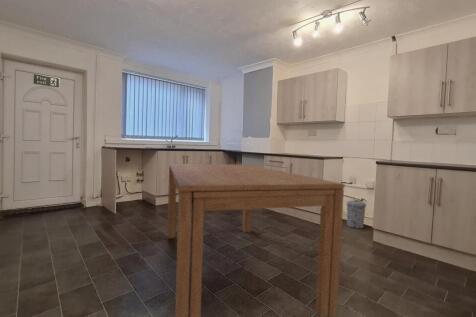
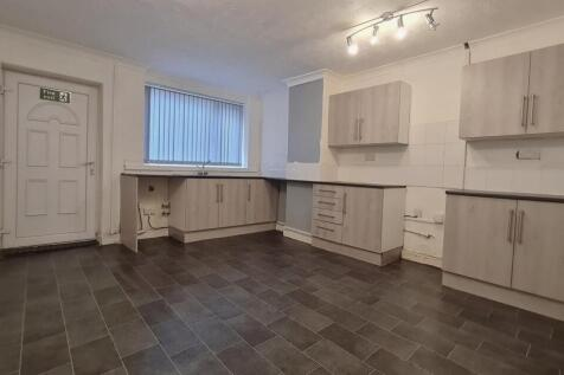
- dining table [166,162,345,317]
- trash can [346,199,367,229]
